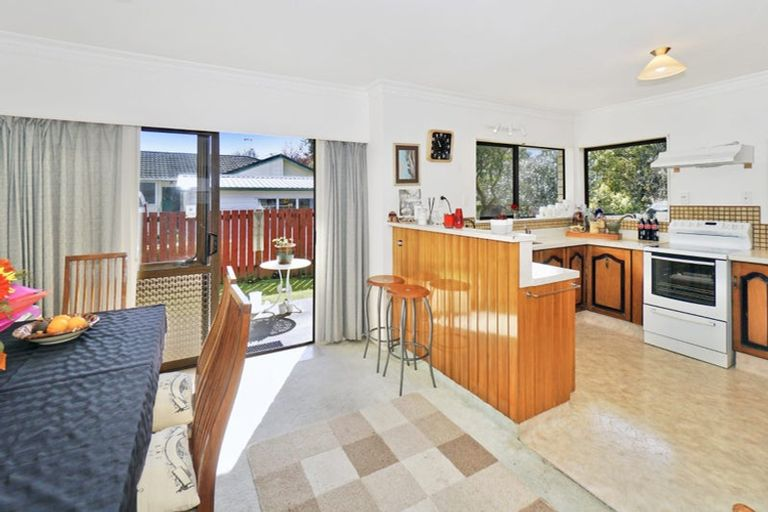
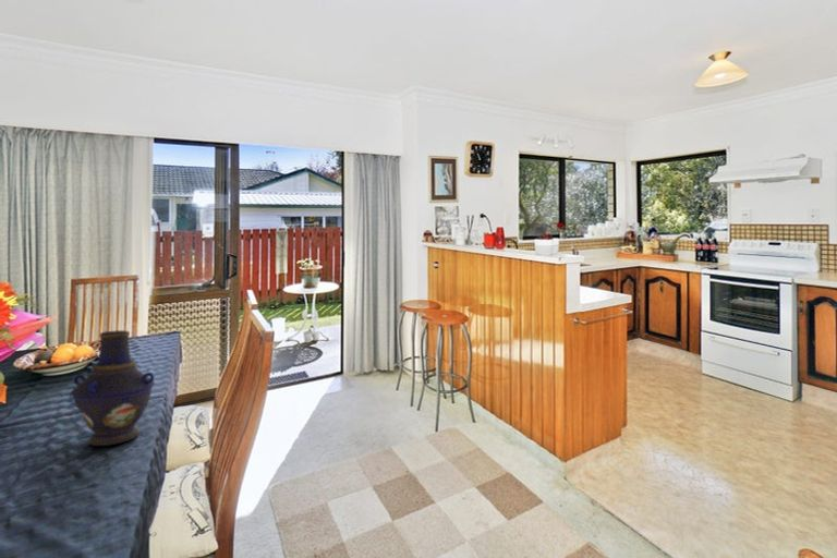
+ vase [70,329,156,447]
